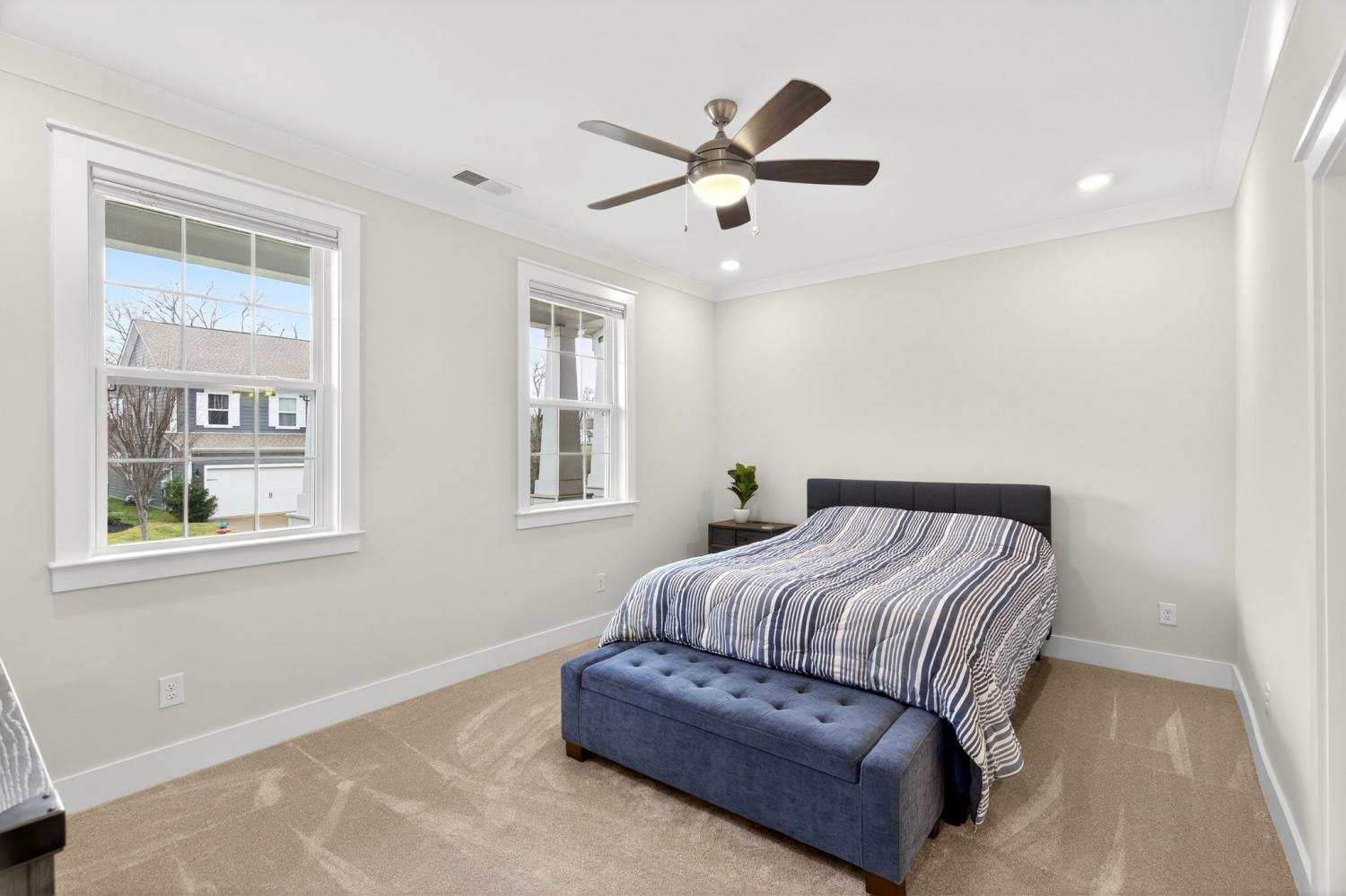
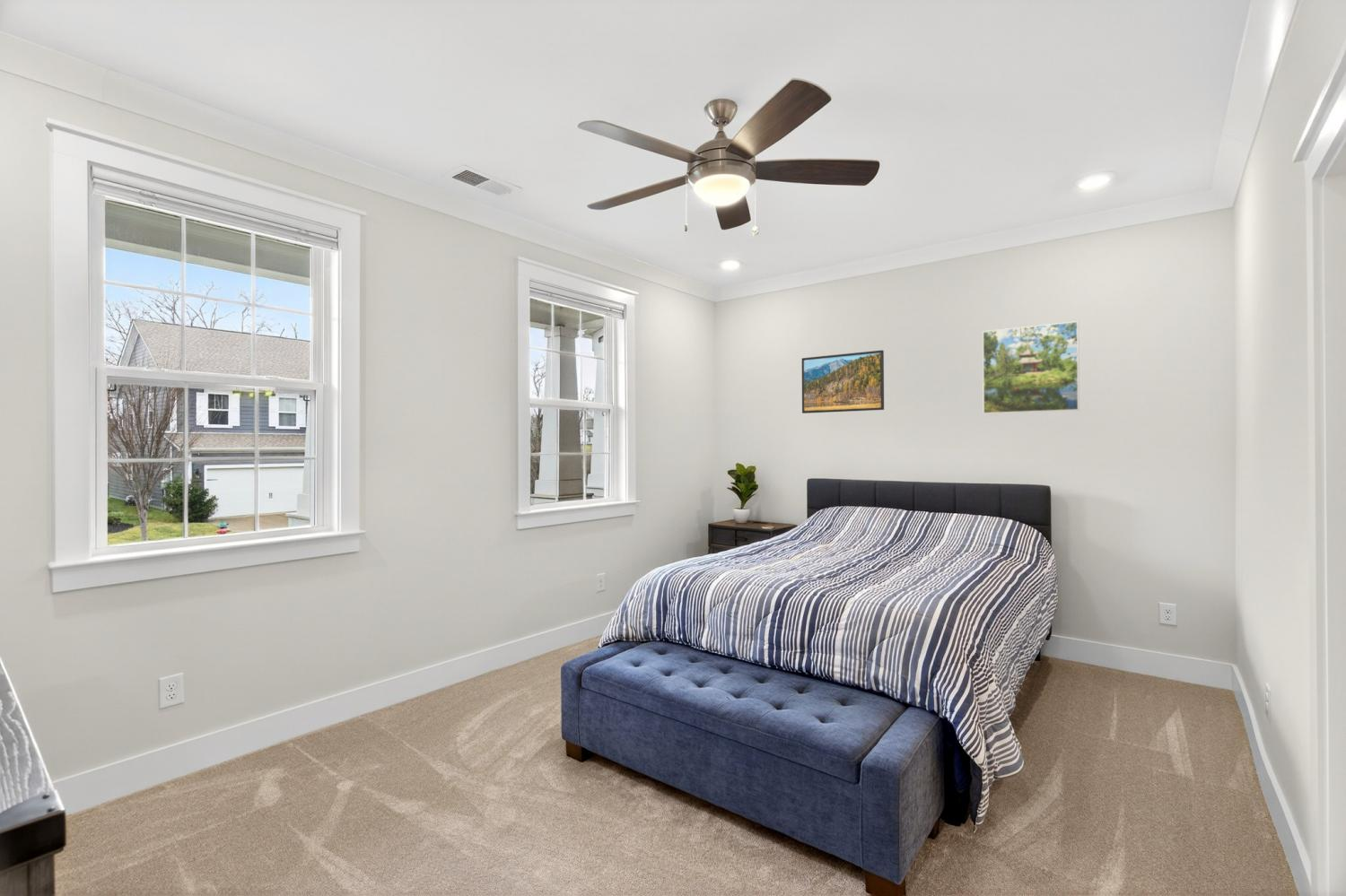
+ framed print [982,320,1080,414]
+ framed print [801,349,885,414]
